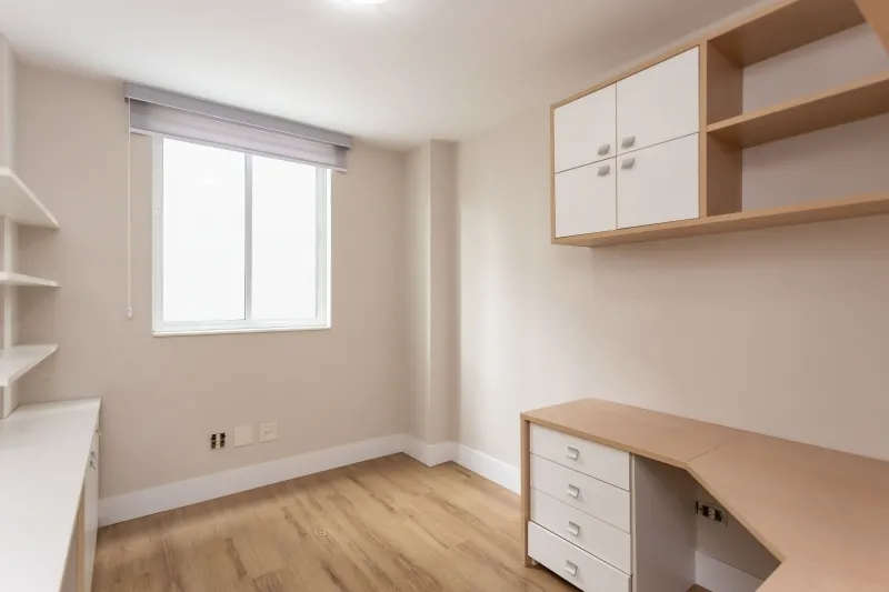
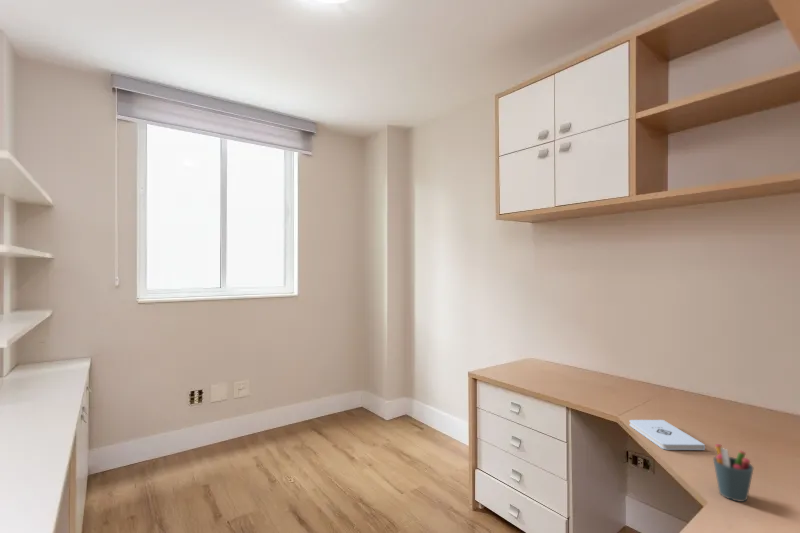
+ pen holder [712,443,754,503]
+ notepad [629,419,706,451]
